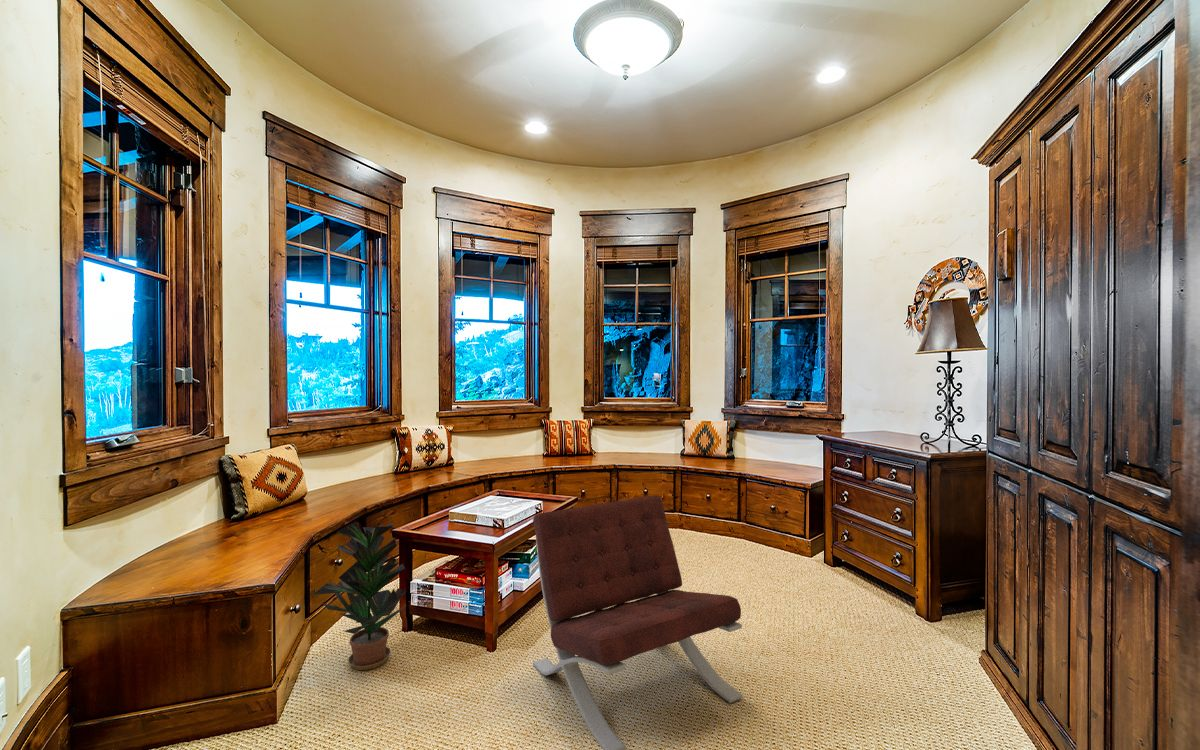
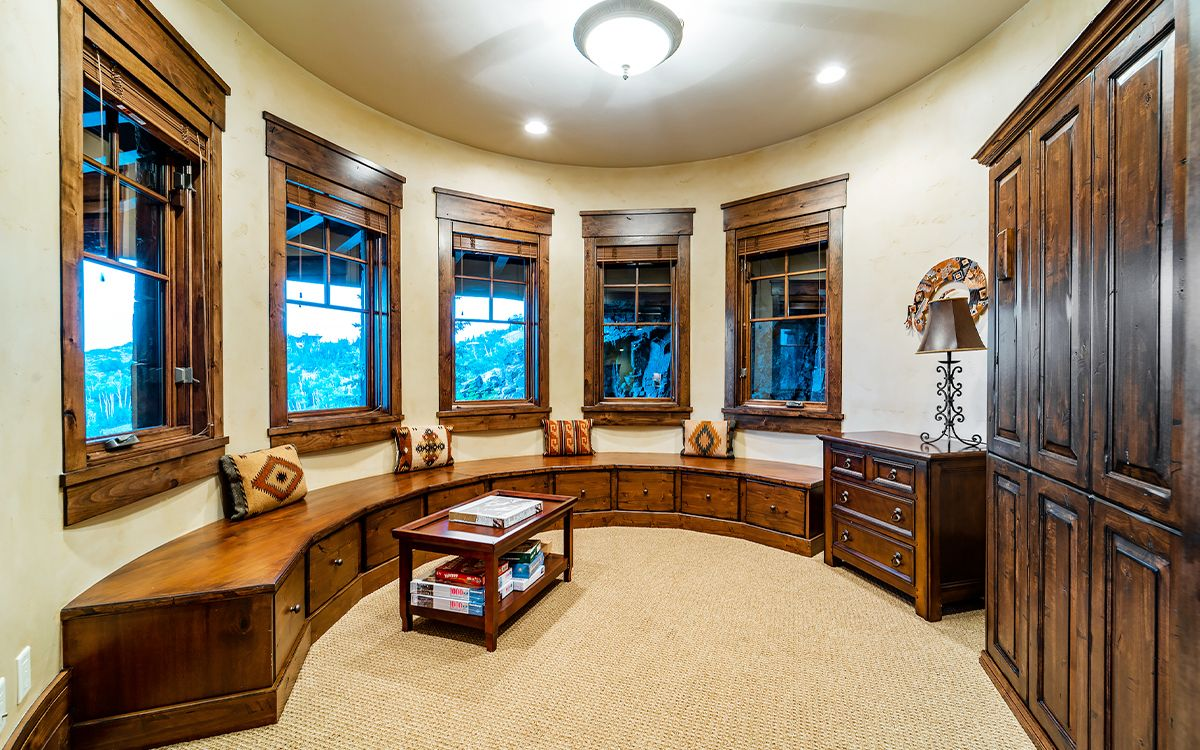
- lounge chair [532,494,743,750]
- potted plant [312,521,408,671]
